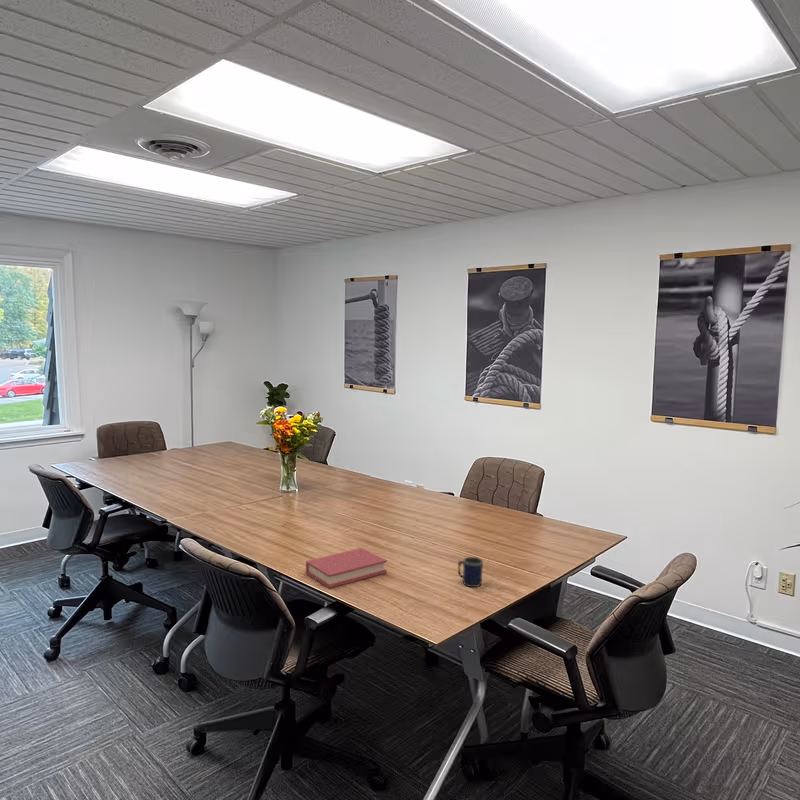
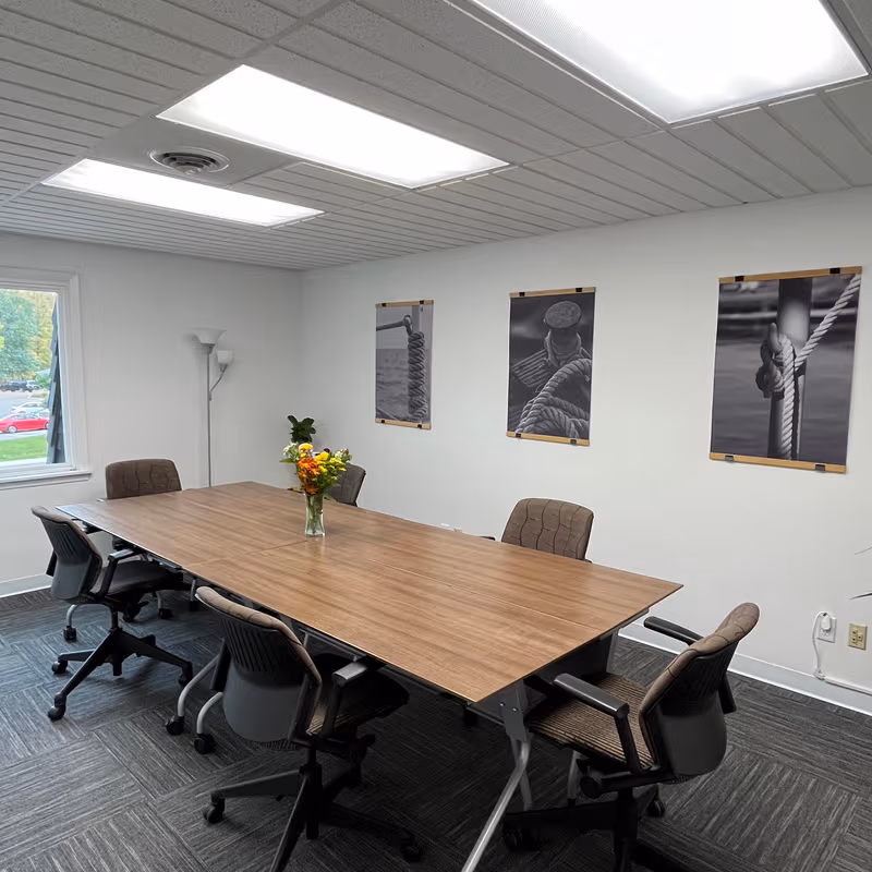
- book [305,547,388,589]
- mug [457,556,484,588]
